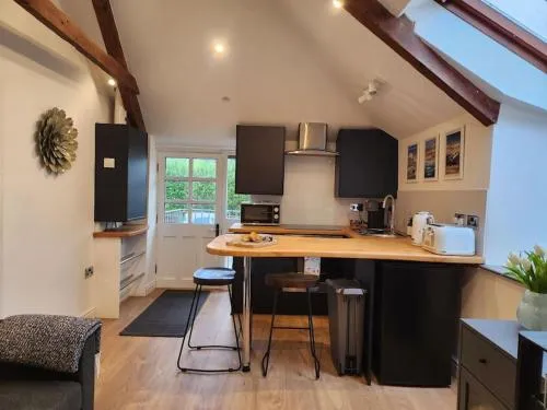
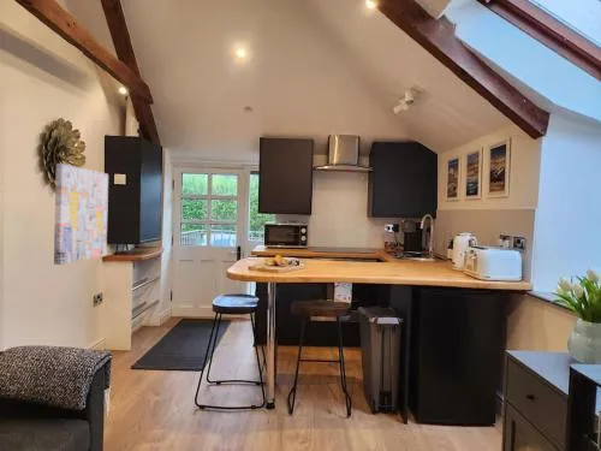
+ wall art [53,162,109,266]
